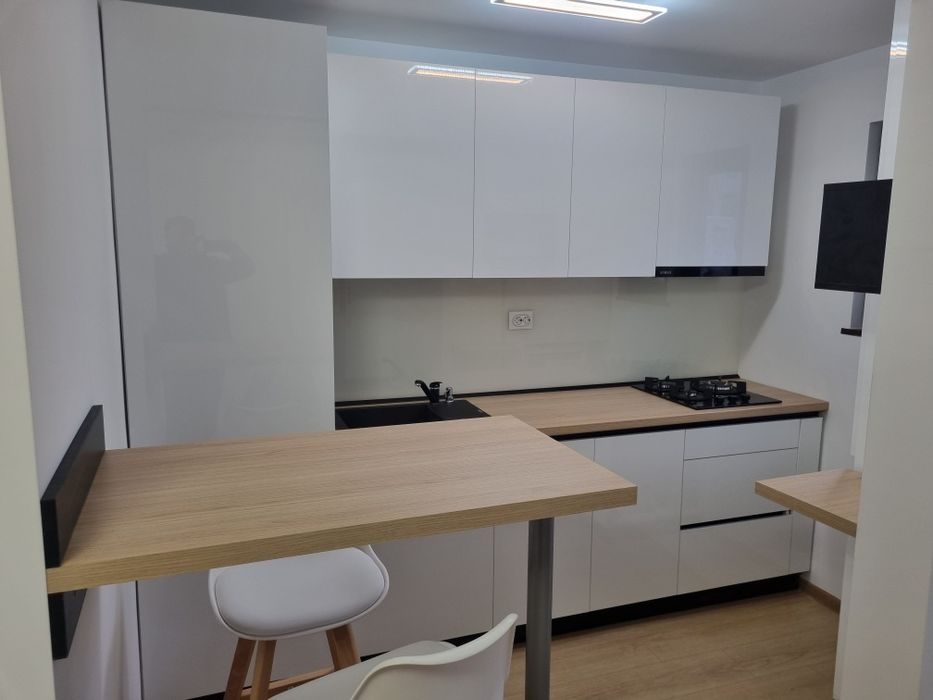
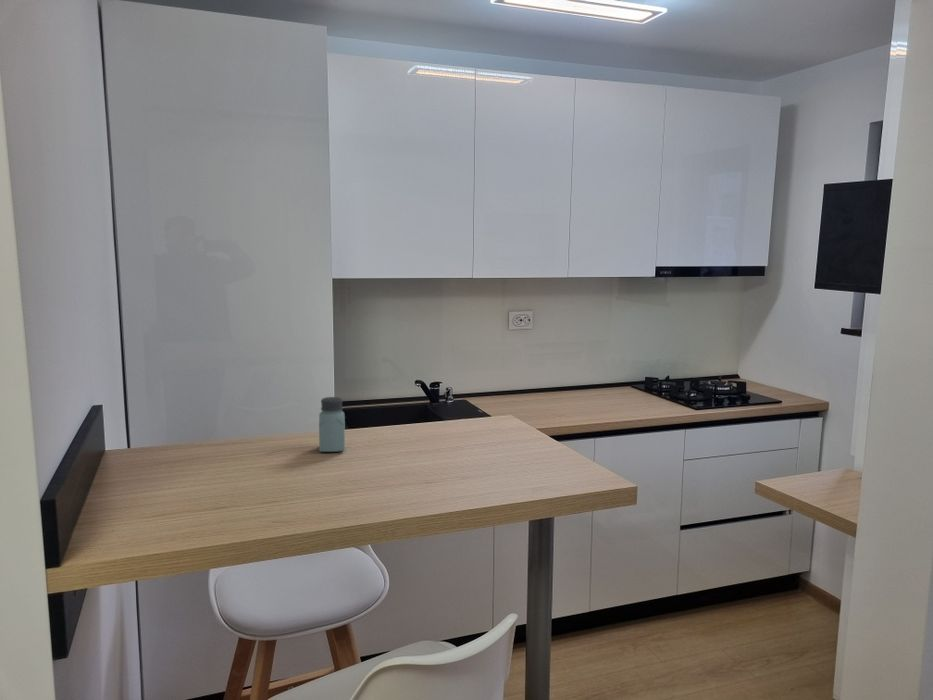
+ saltshaker [318,396,346,453]
